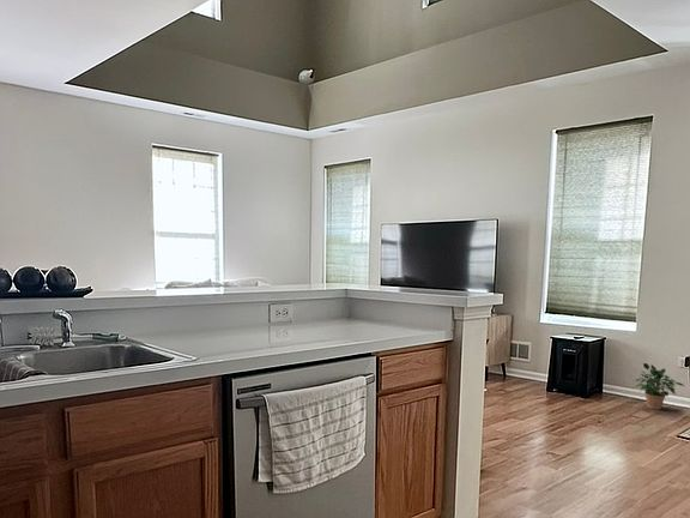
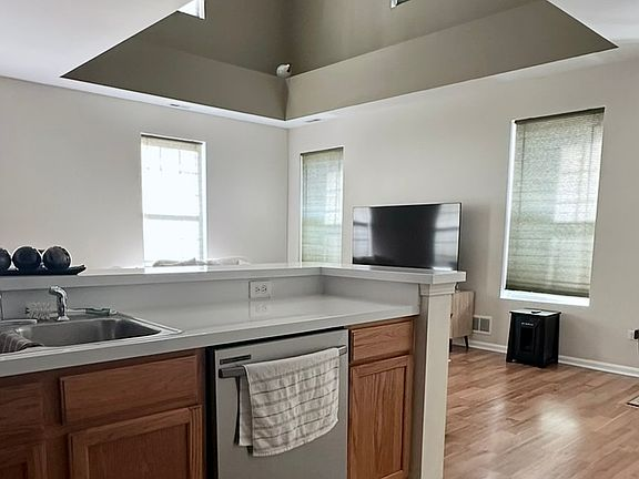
- potted plant [631,362,685,410]
